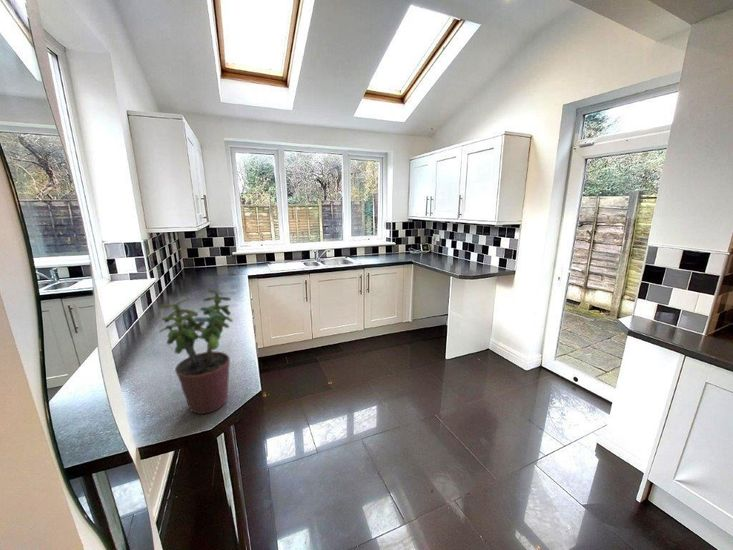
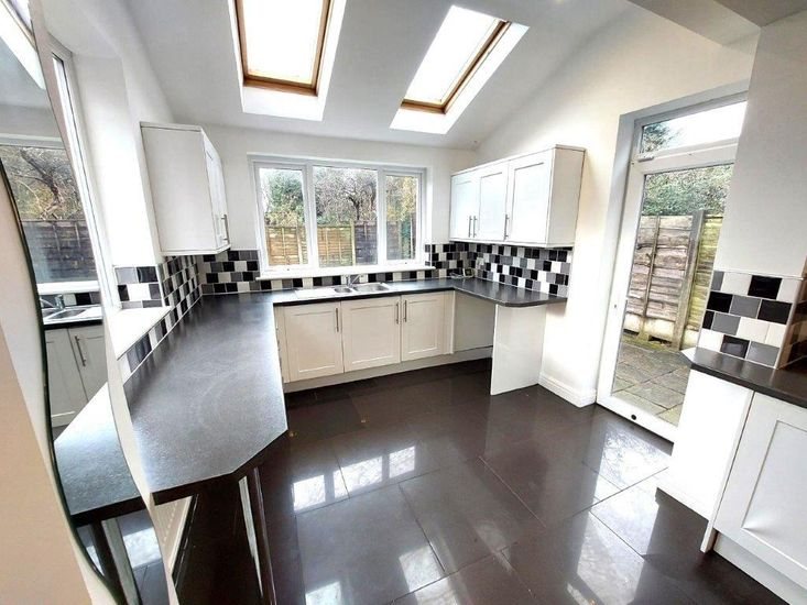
- potted plant [158,288,234,415]
